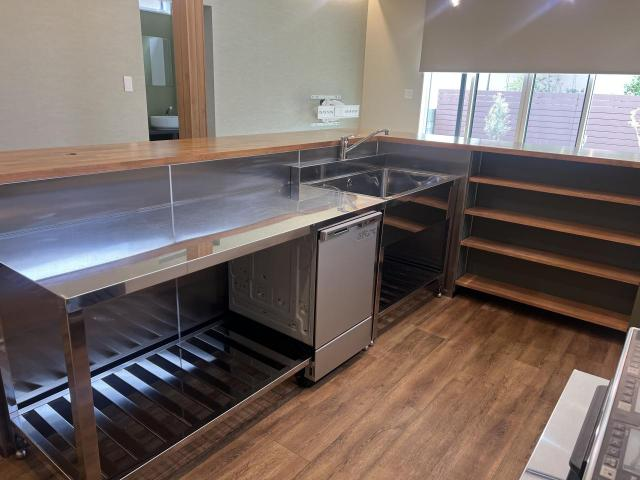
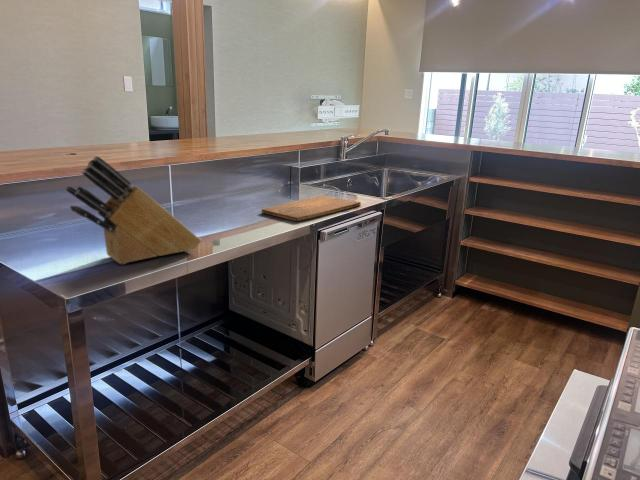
+ cutting board [261,194,362,222]
+ knife block [65,155,202,265]
